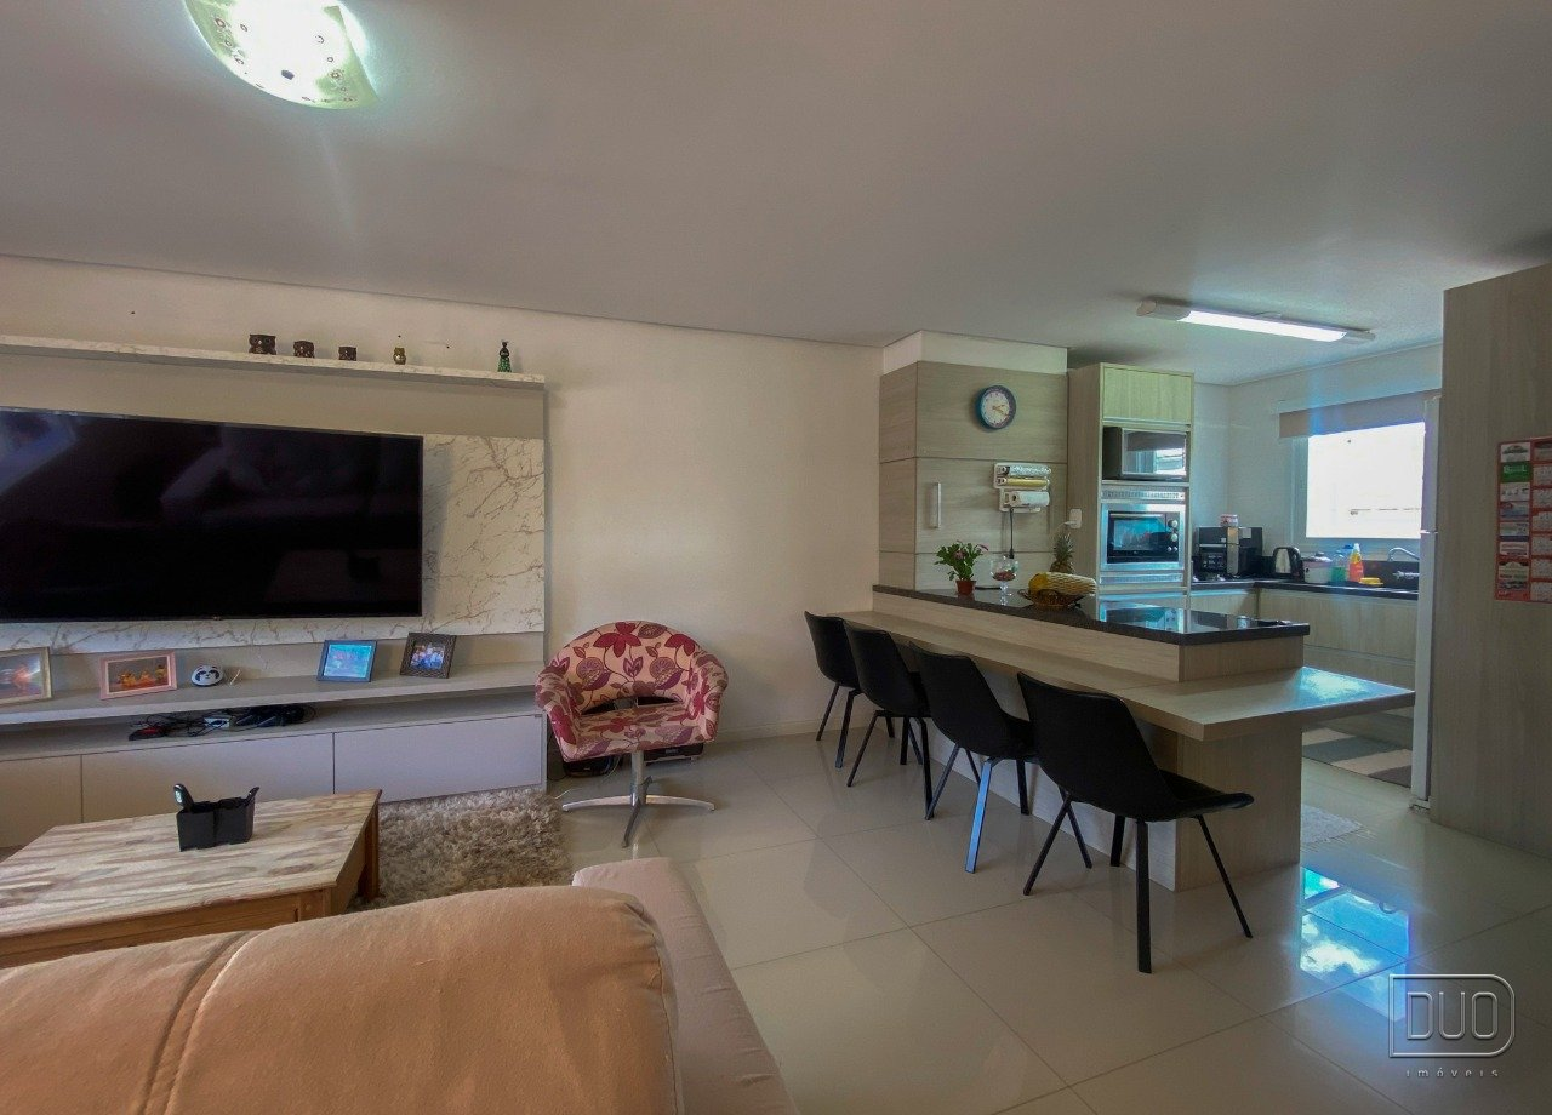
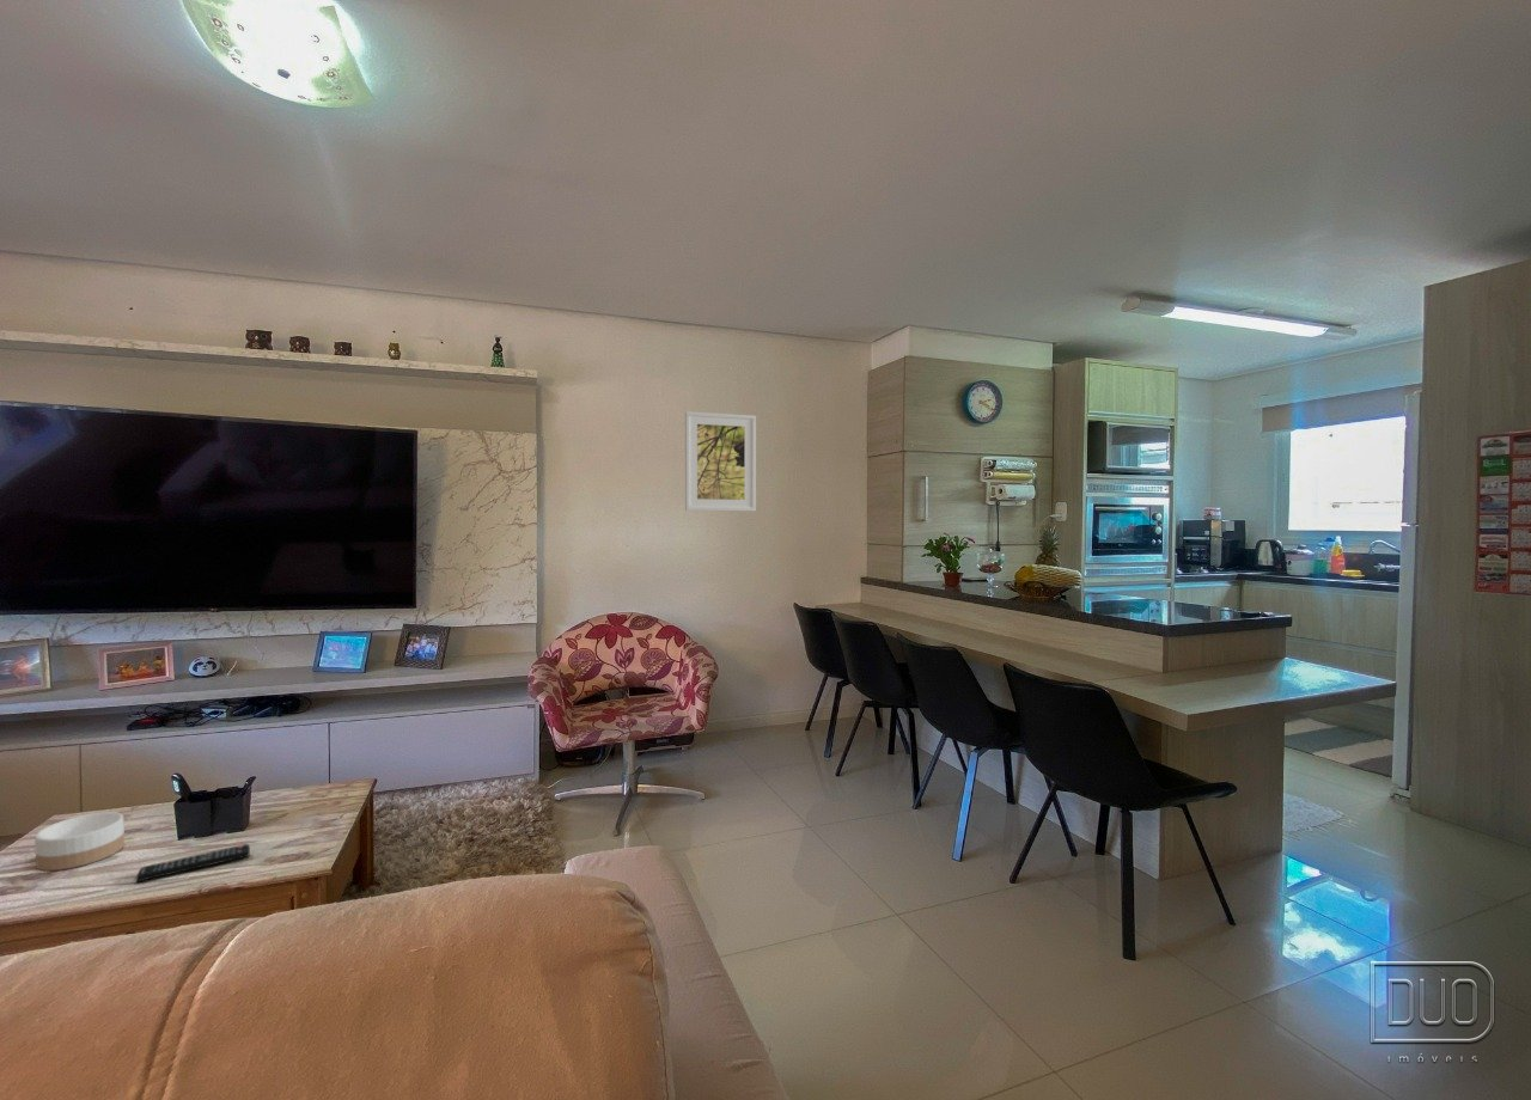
+ remote control [134,843,251,884]
+ bowl [33,811,126,872]
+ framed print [684,410,757,513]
